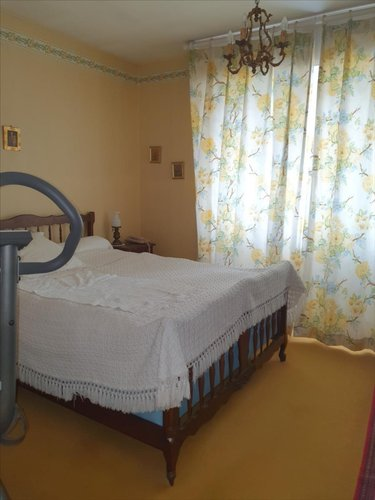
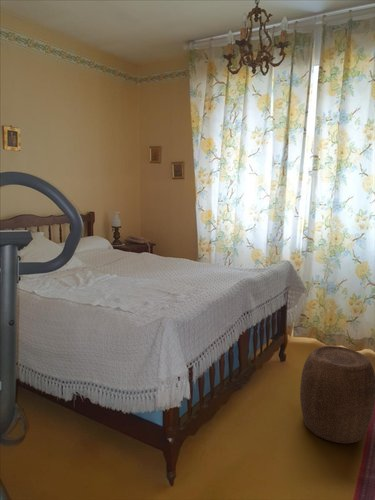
+ stool [299,345,375,444]
